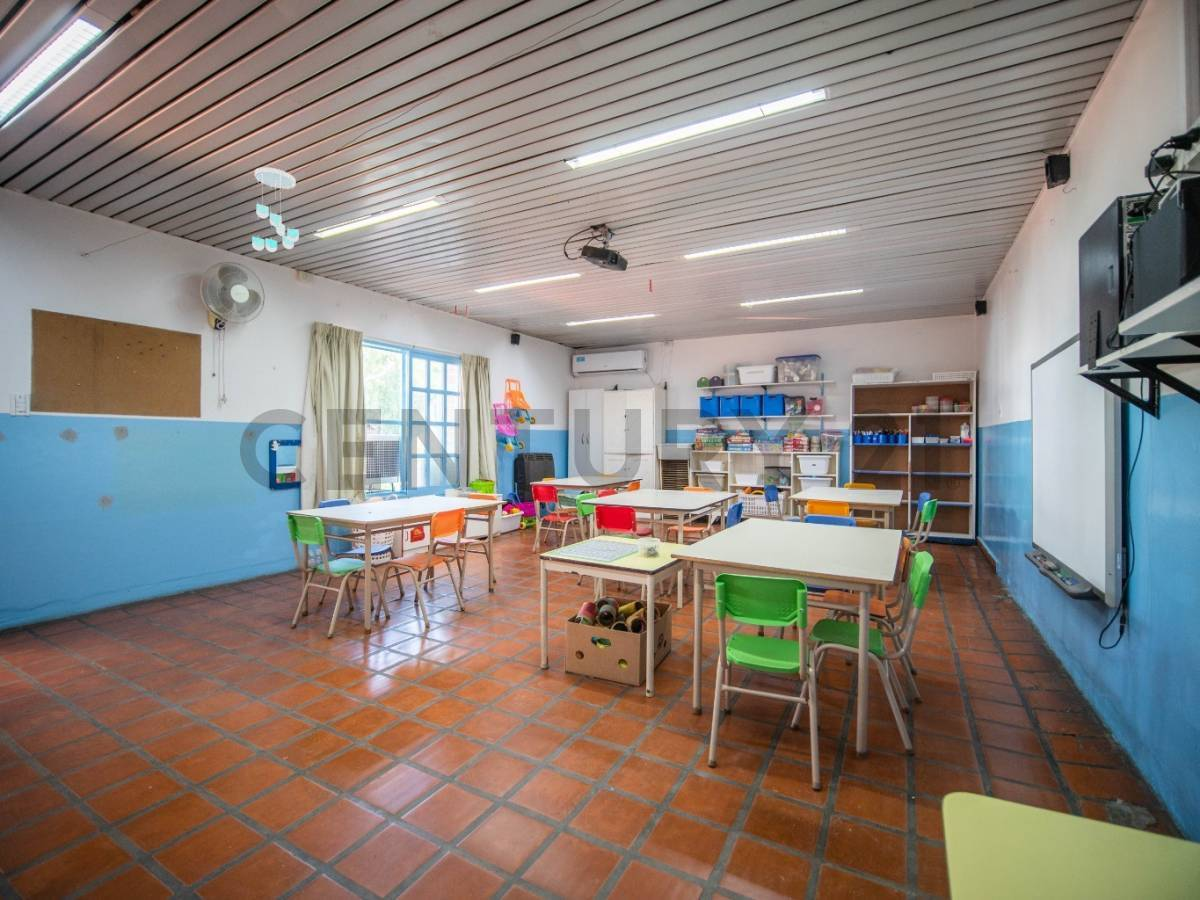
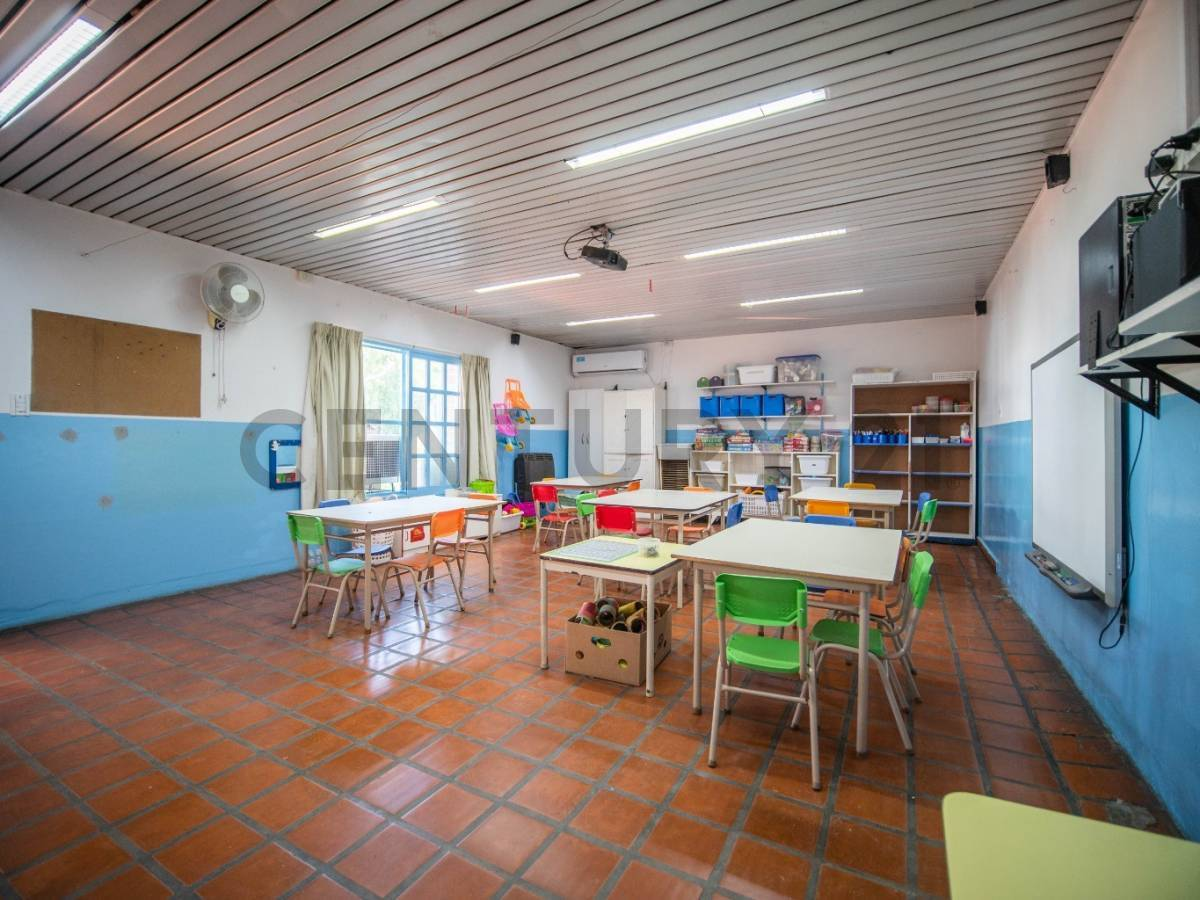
- ceiling mobile [251,166,300,253]
